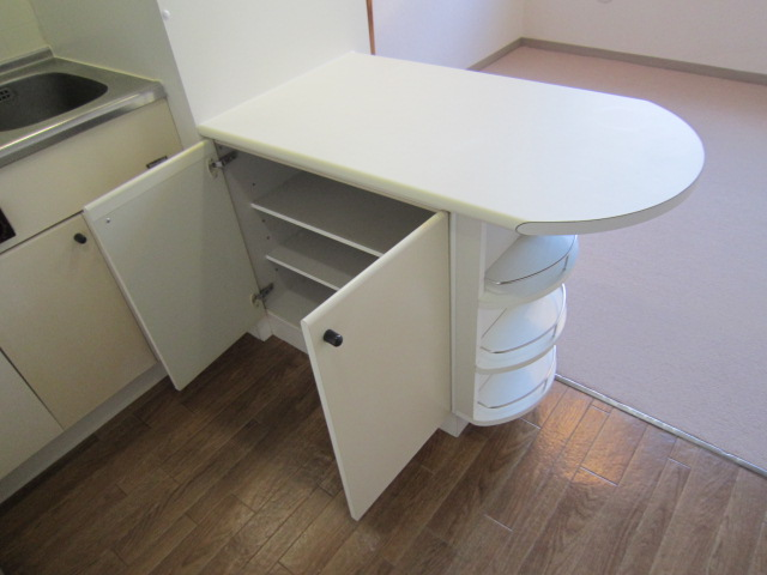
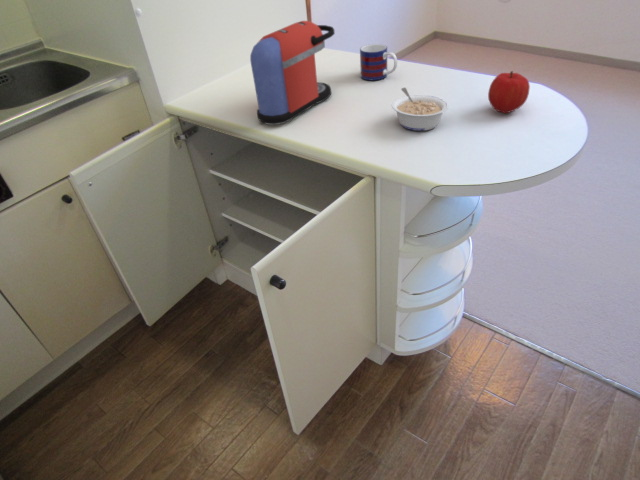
+ mug [359,43,398,81]
+ coffee maker [249,20,336,126]
+ legume [390,87,449,132]
+ fruit [487,70,531,114]
